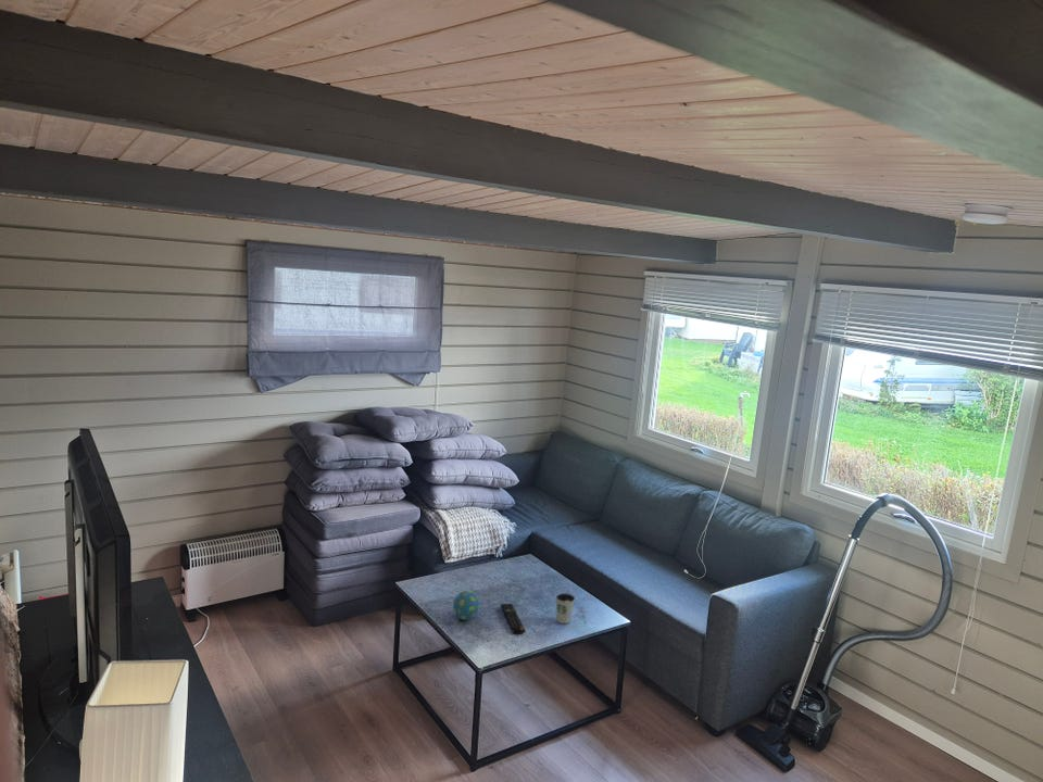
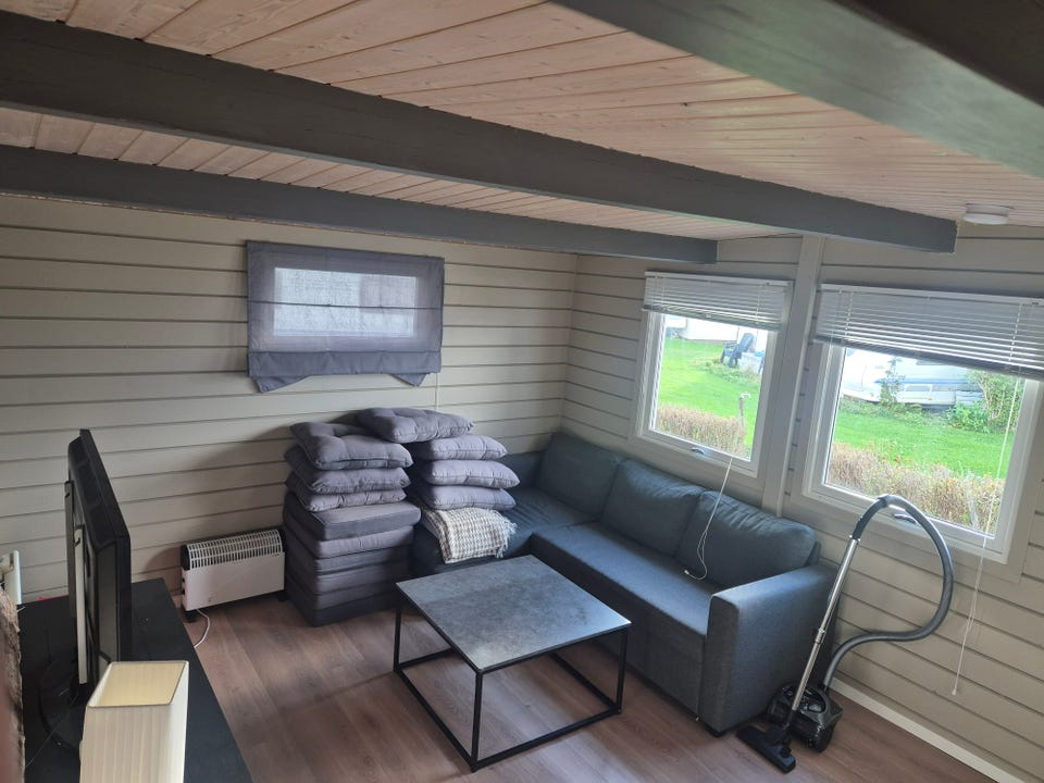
- remote control [500,603,526,635]
- dixie cup [554,592,576,625]
- decorative egg [452,590,480,621]
